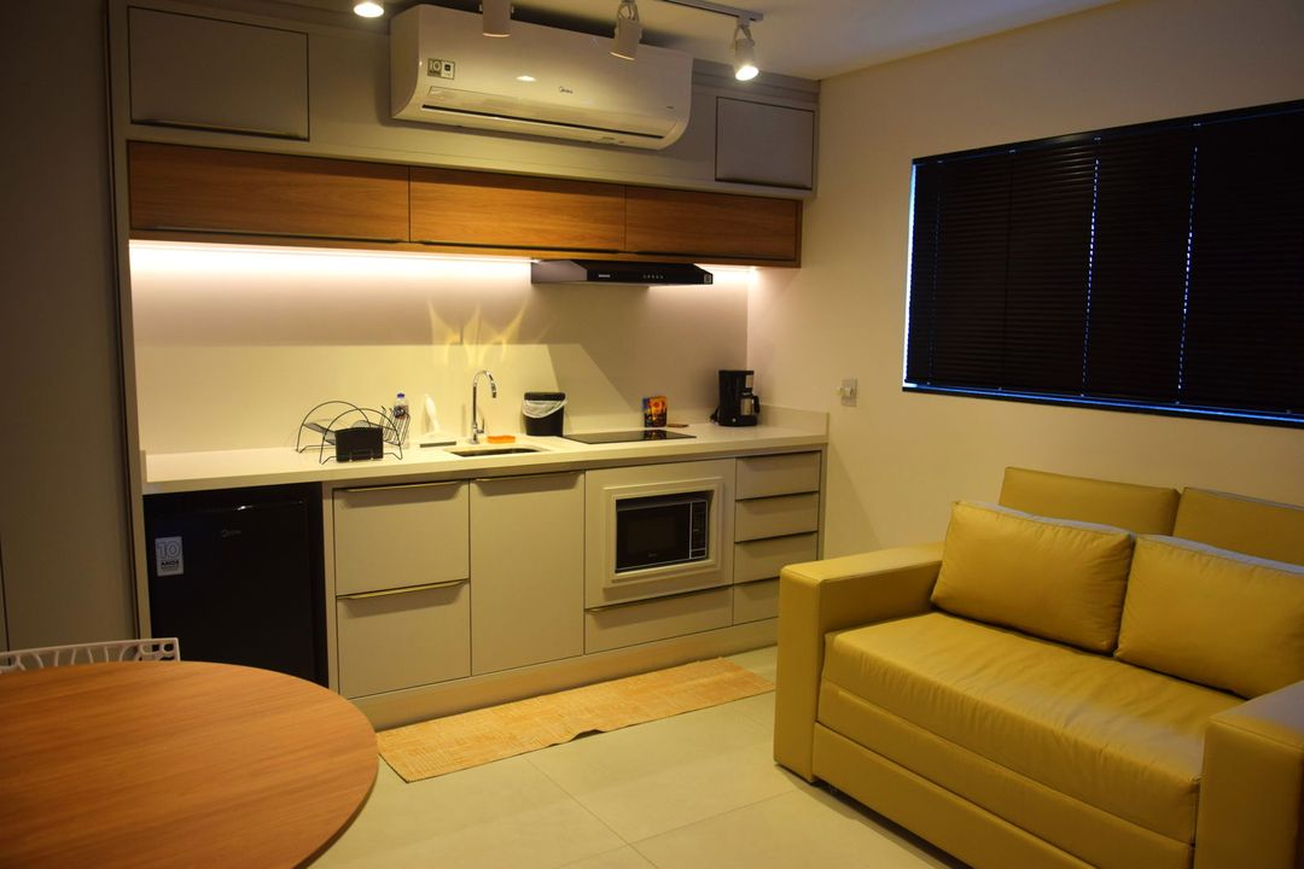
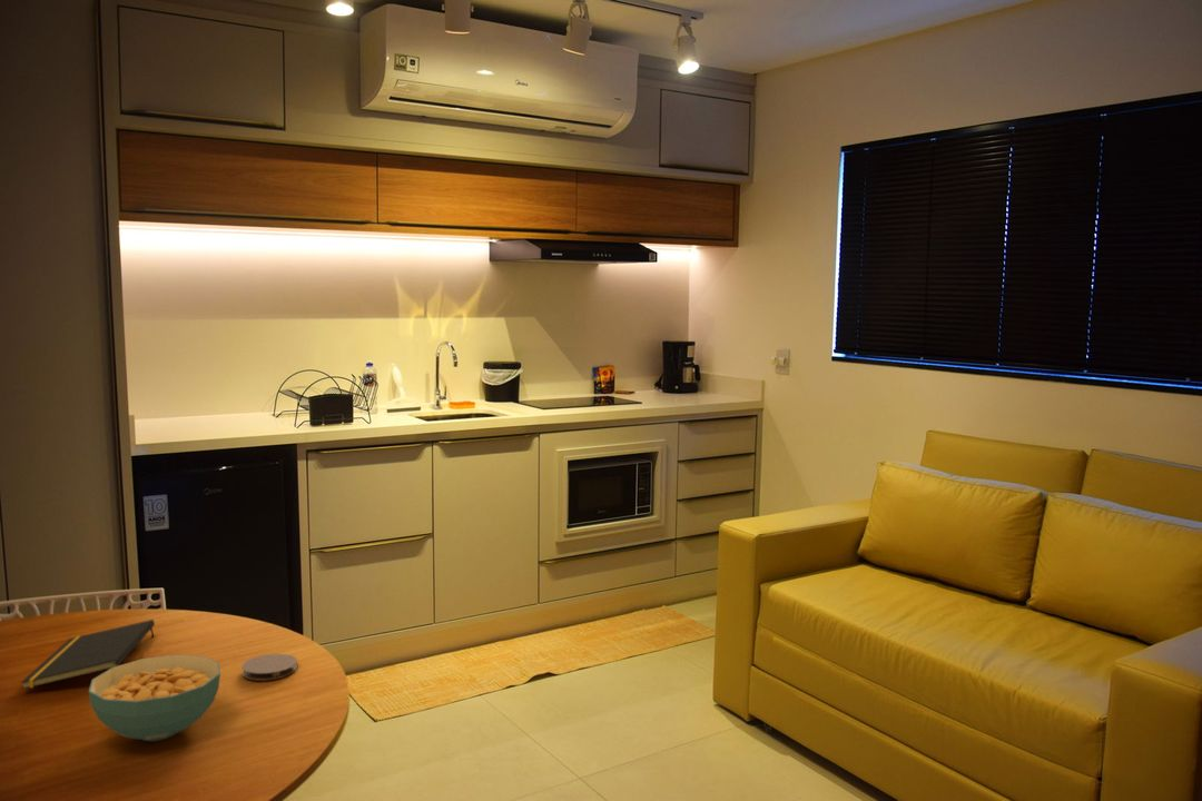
+ cereal bowl [87,653,221,742]
+ coaster [240,653,298,682]
+ notepad [20,619,156,691]
